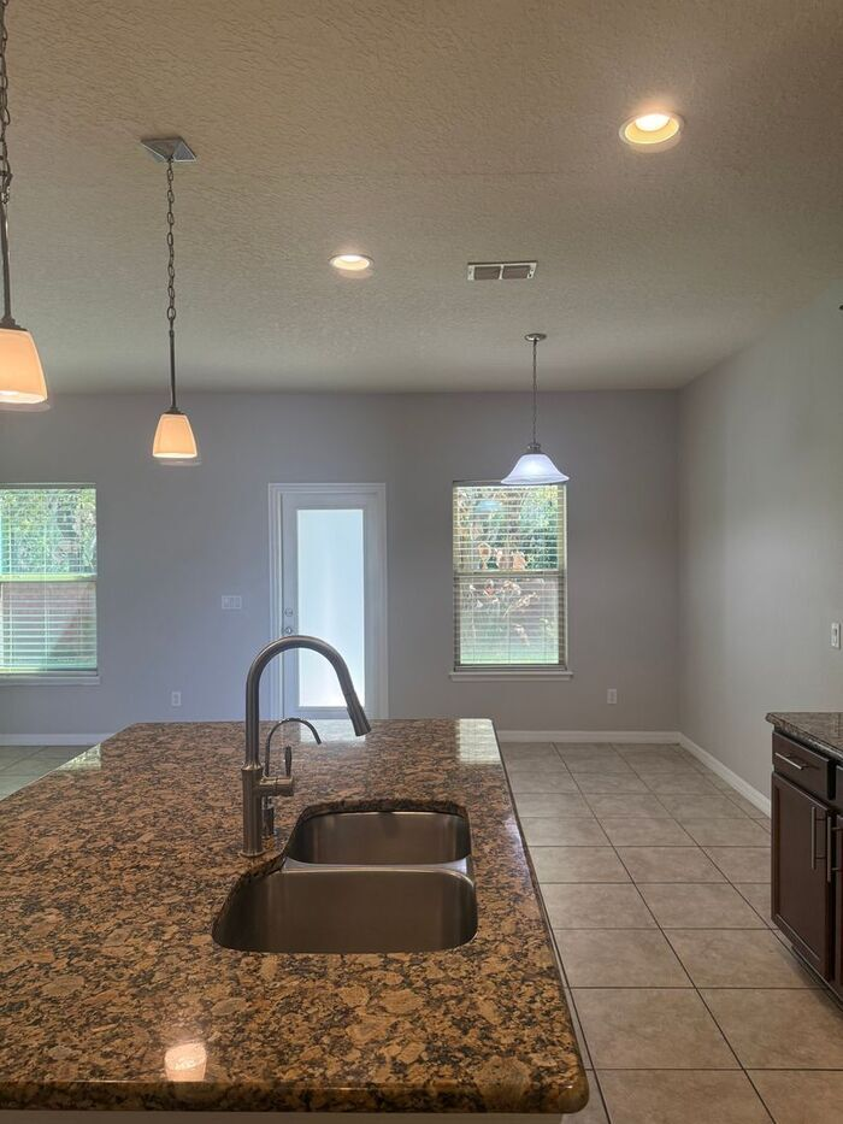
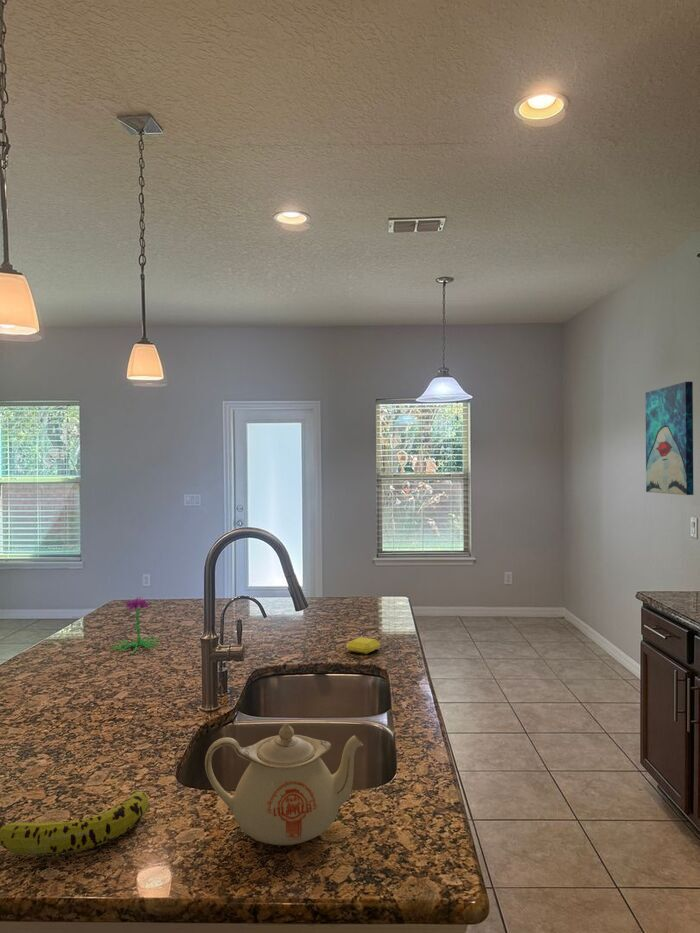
+ fruit [0,790,150,856]
+ wall art [644,381,694,496]
+ teapot [204,722,364,846]
+ soap bar [345,636,382,655]
+ plant [80,541,171,655]
